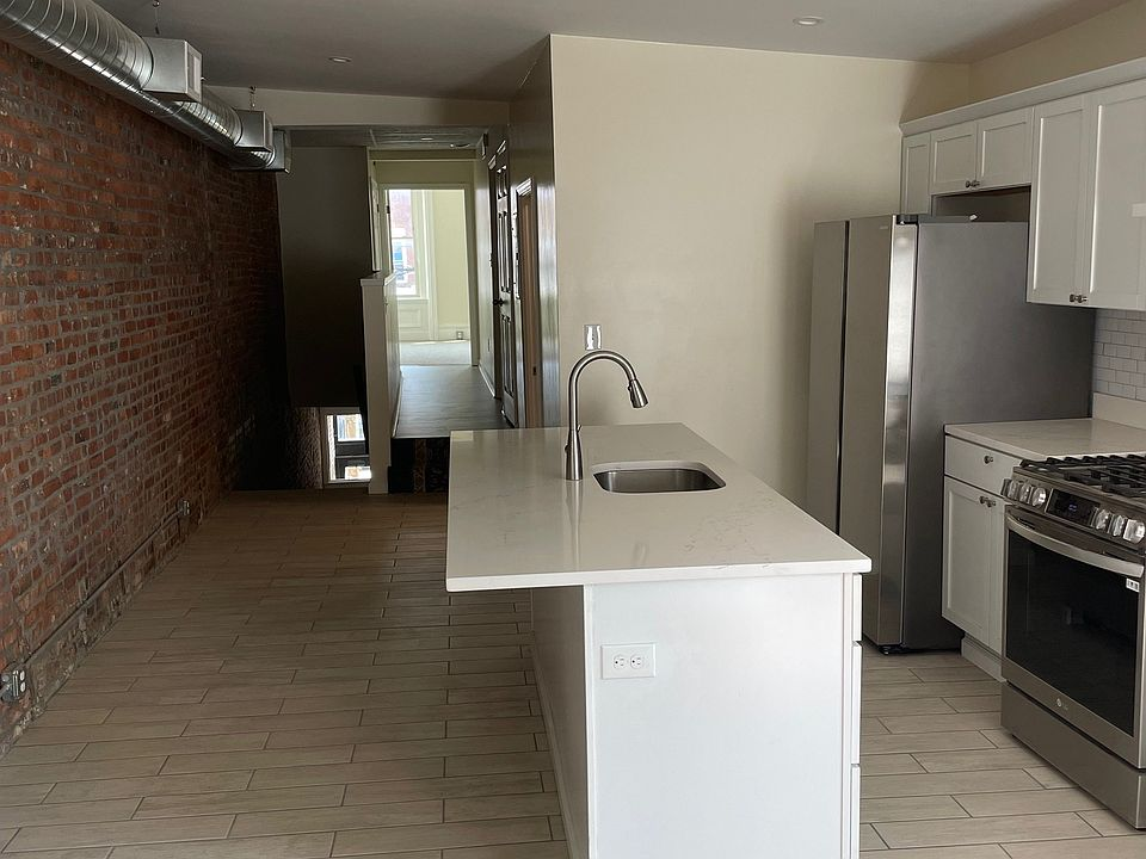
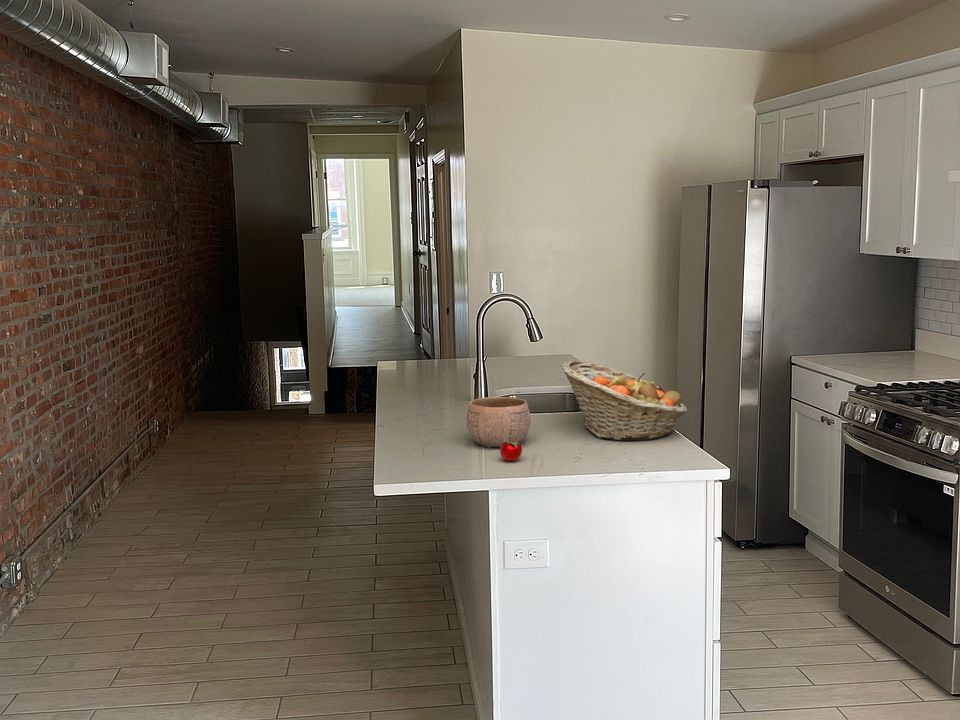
+ apple [499,439,523,462]
+ bowl [465,396,532,449]
+ fruit basket [560,359,688,441]
